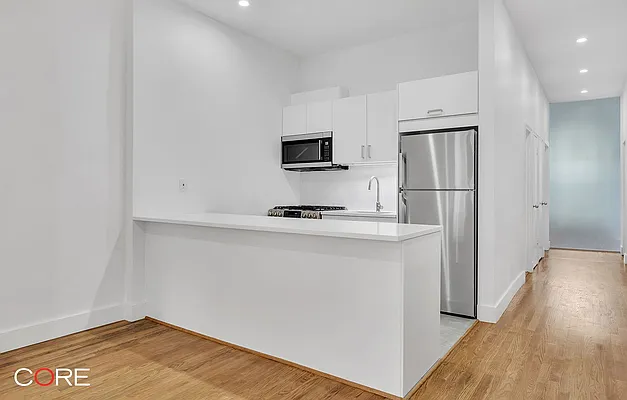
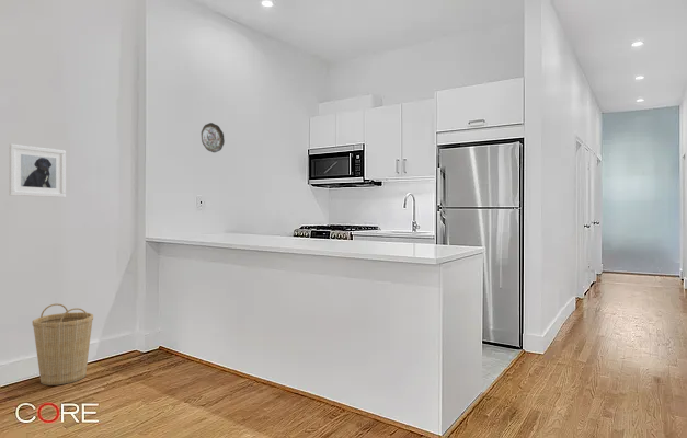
+ decorative plate [201,122,226,153]
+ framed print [8,142,67,198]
+ basket [32,302,94,387]
